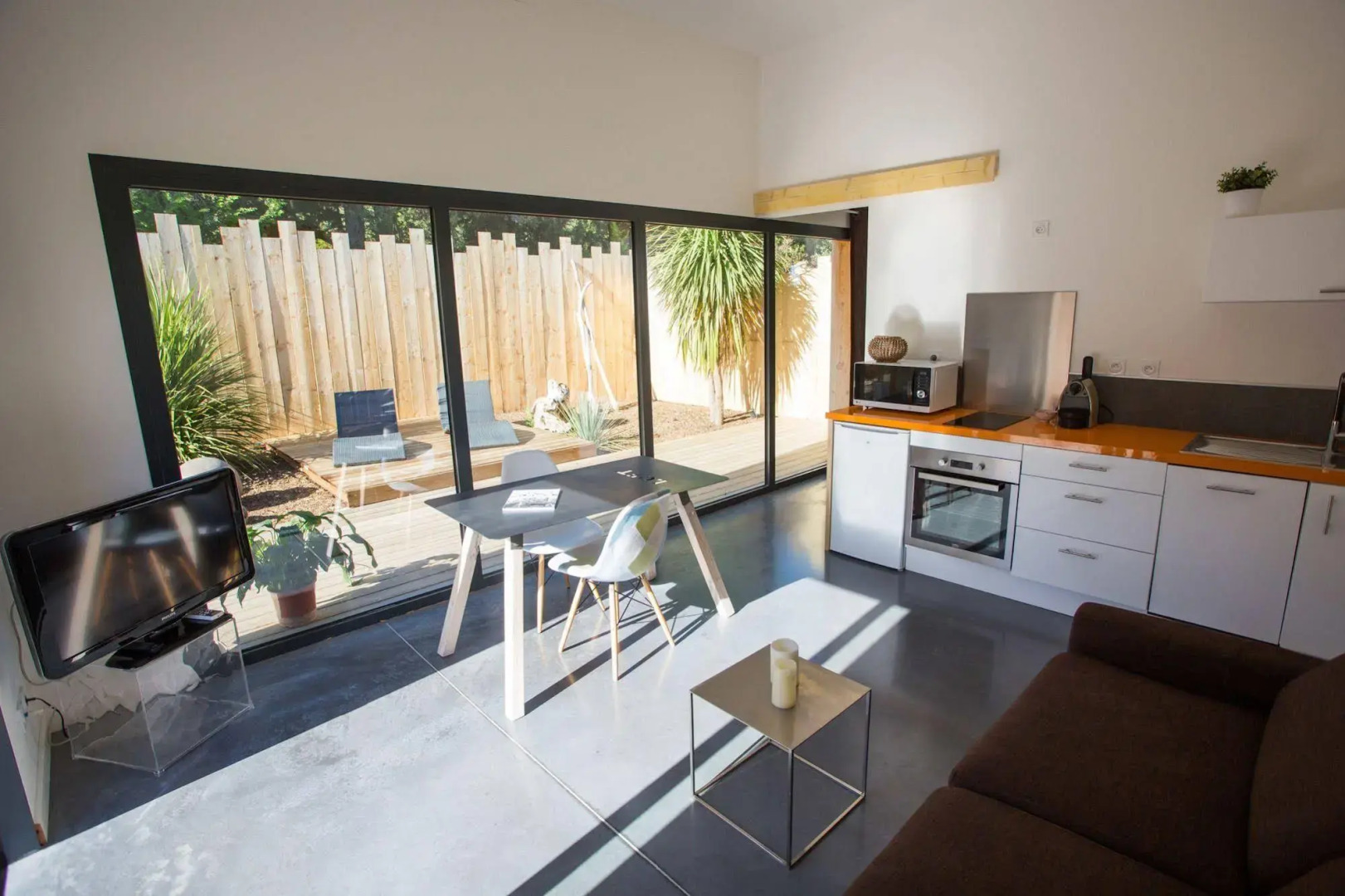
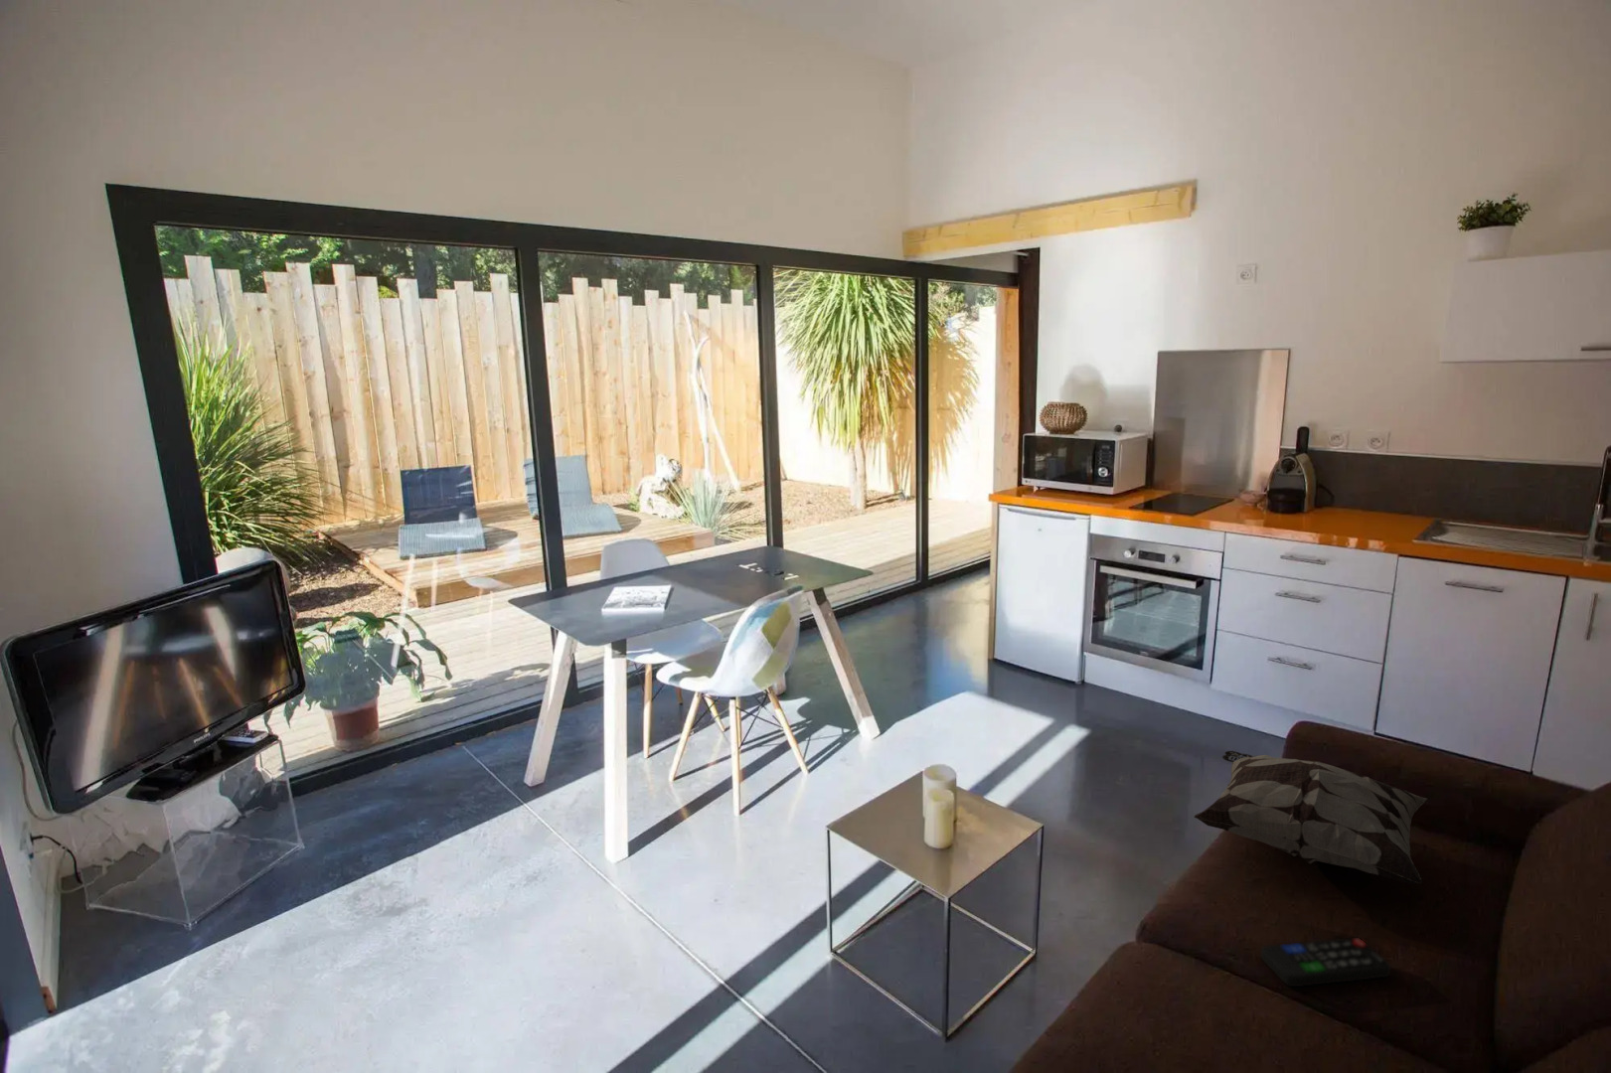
+ remote control [1260,936,1392,988]
+ decorative pillow [1194,750,1428,885]
